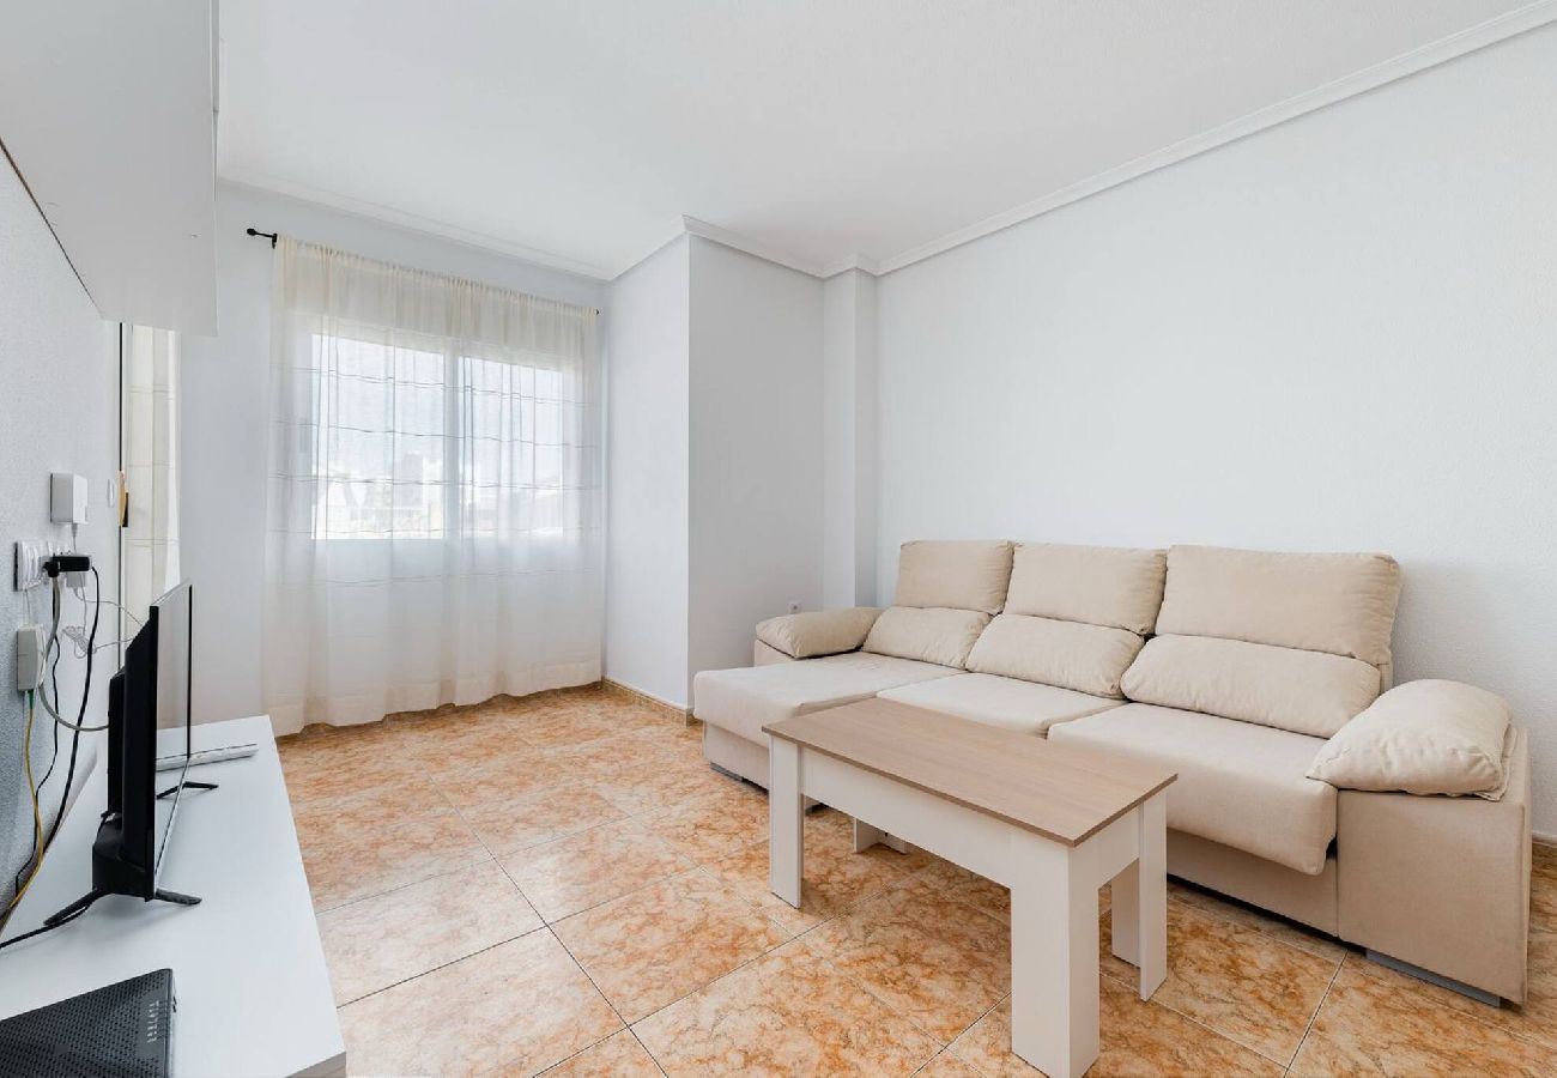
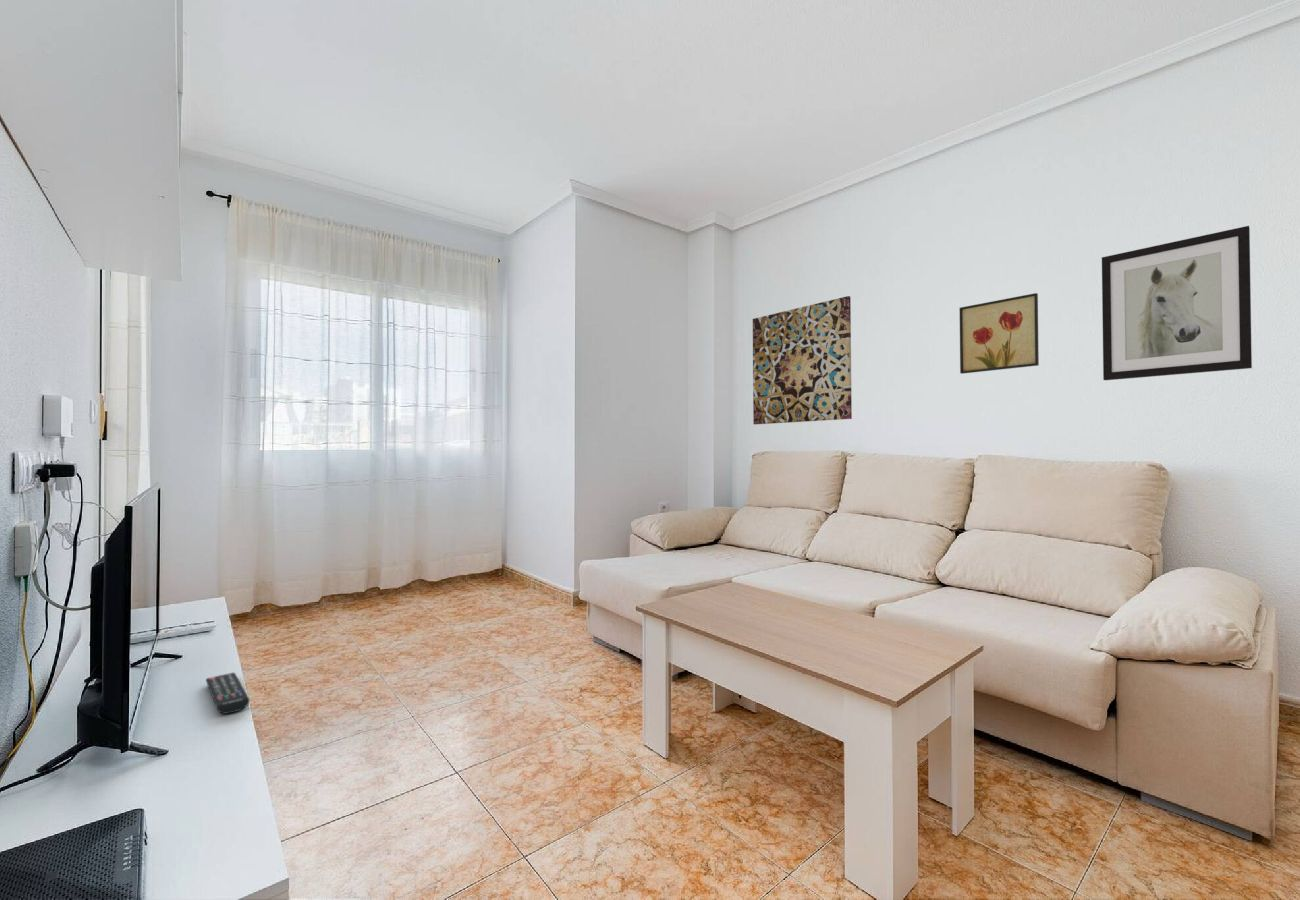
+ remote control [205,671,250,715]
+ wall art [1101,225,1253,381]
+ wall art [752,295,853,425]
+ wall art [958,292,1040,375]
